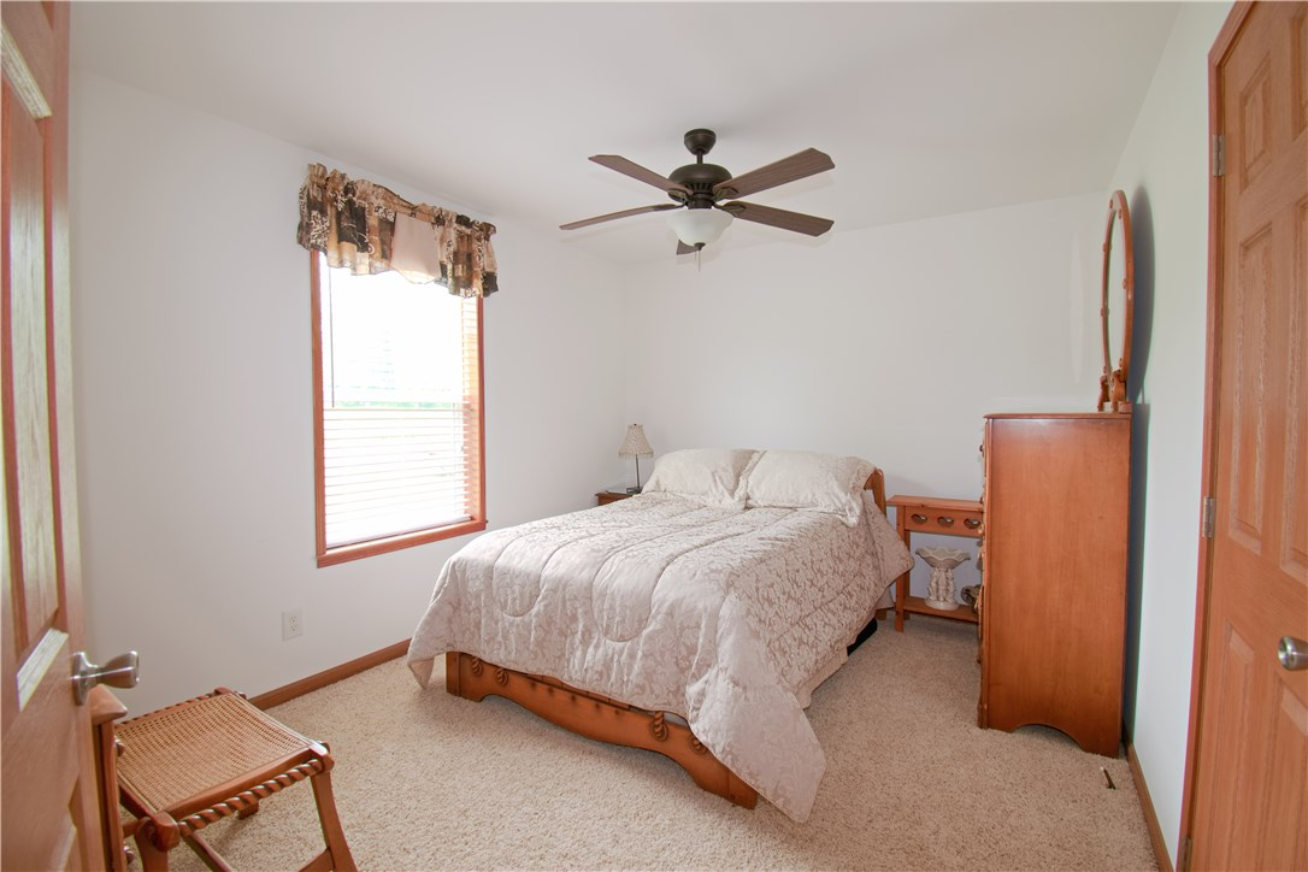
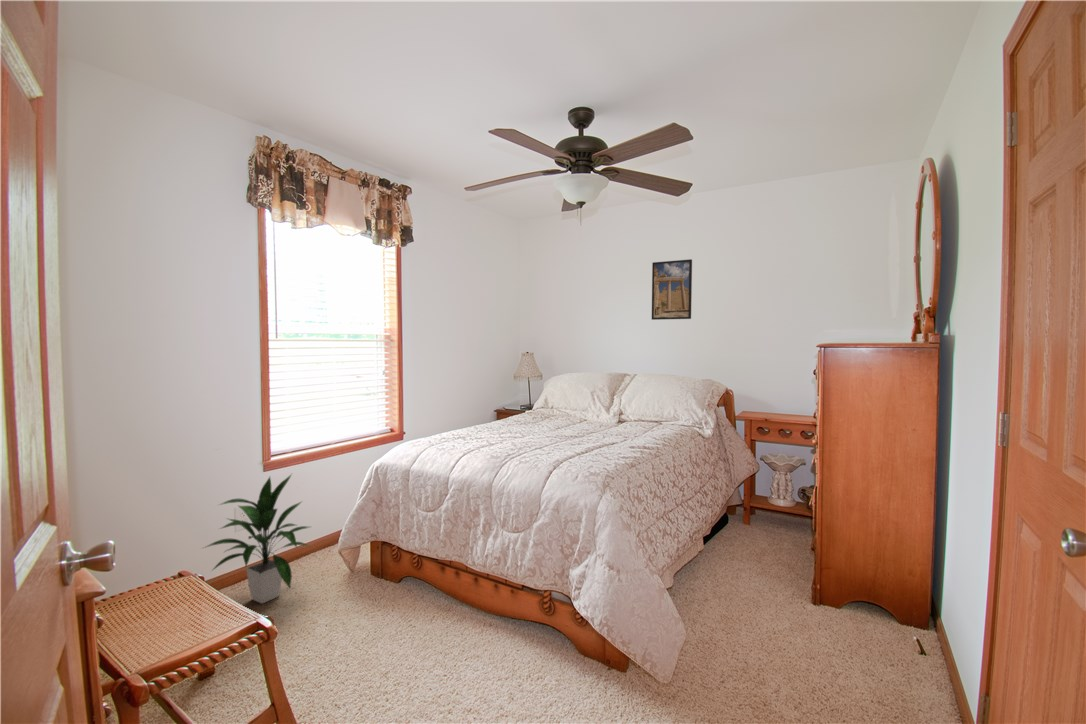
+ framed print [651,258,693,321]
+ indoor plant [200,473,312,605]
